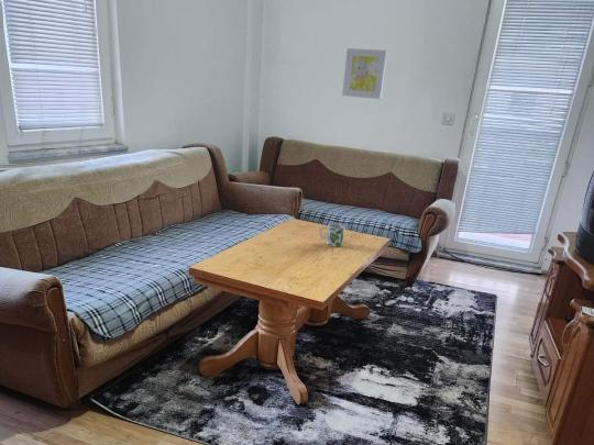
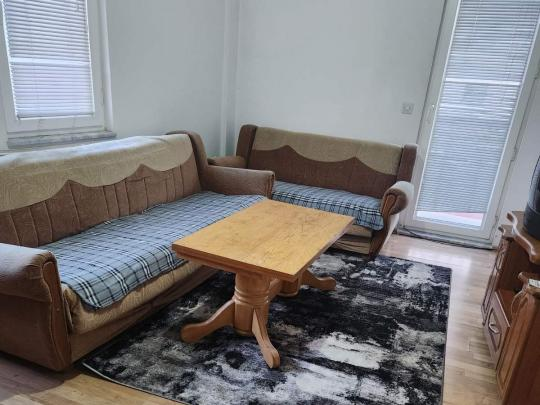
- wall art [341,47,388,100]
- mug [319,222,345,248]
